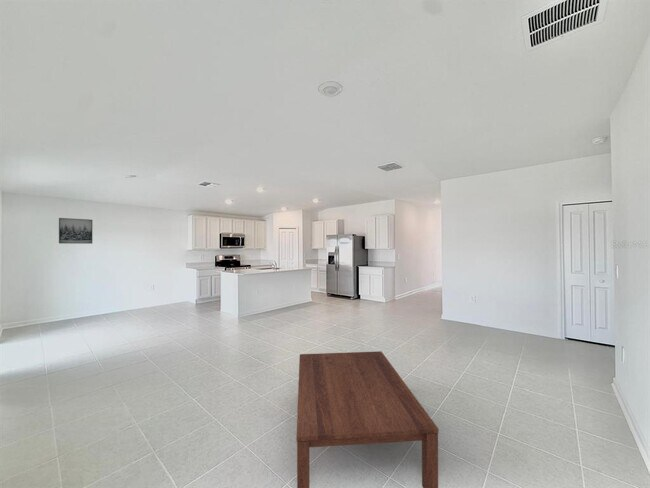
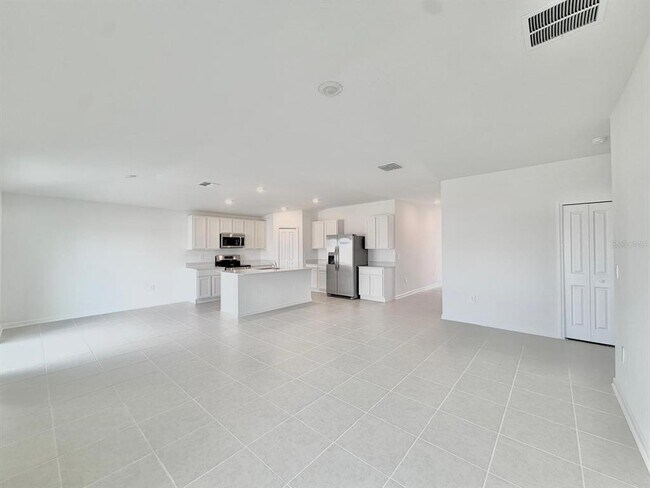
- wall art [58,217,93,245]
- coffee table [296,350,440,488]
